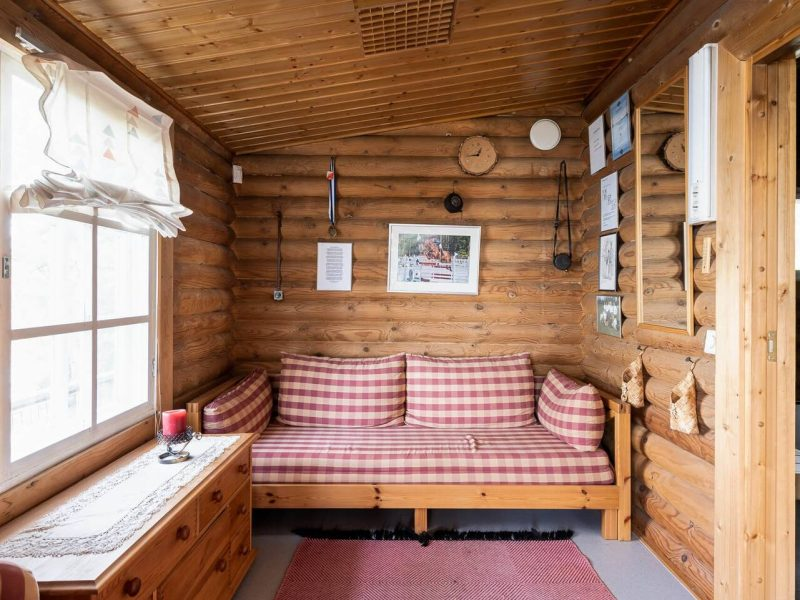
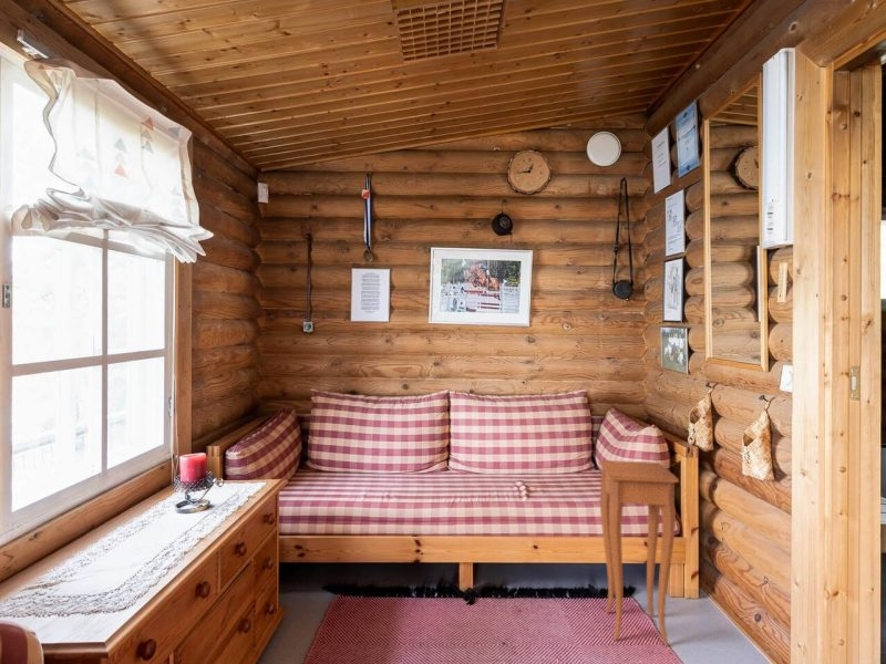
+ side table [598,459,680,646]
